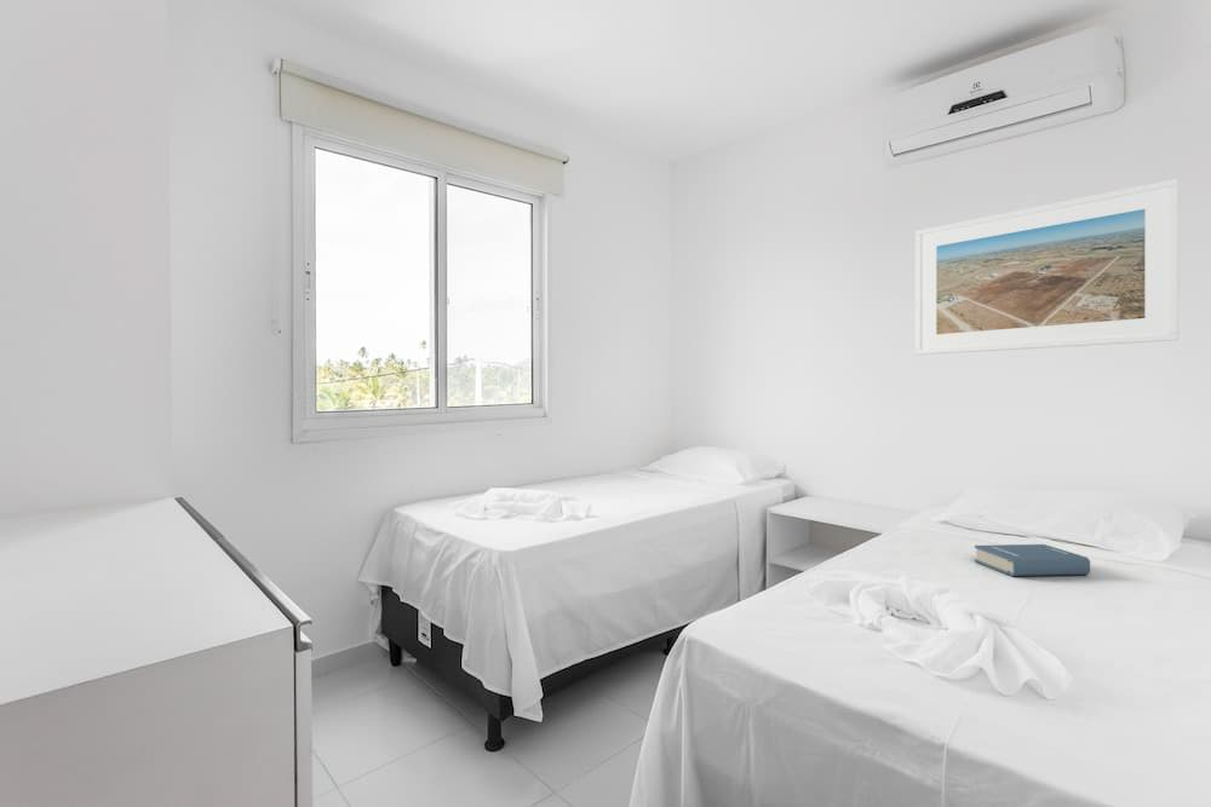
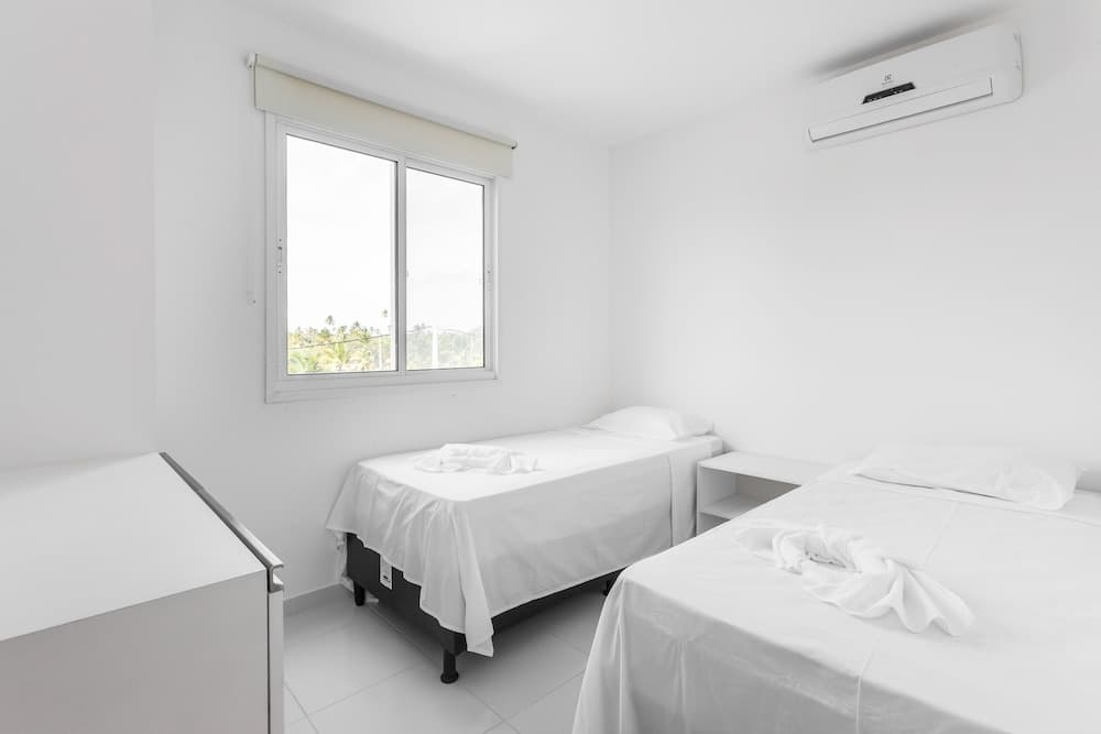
- hardback book [974,543,1091,577]
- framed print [914,178,1180,356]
